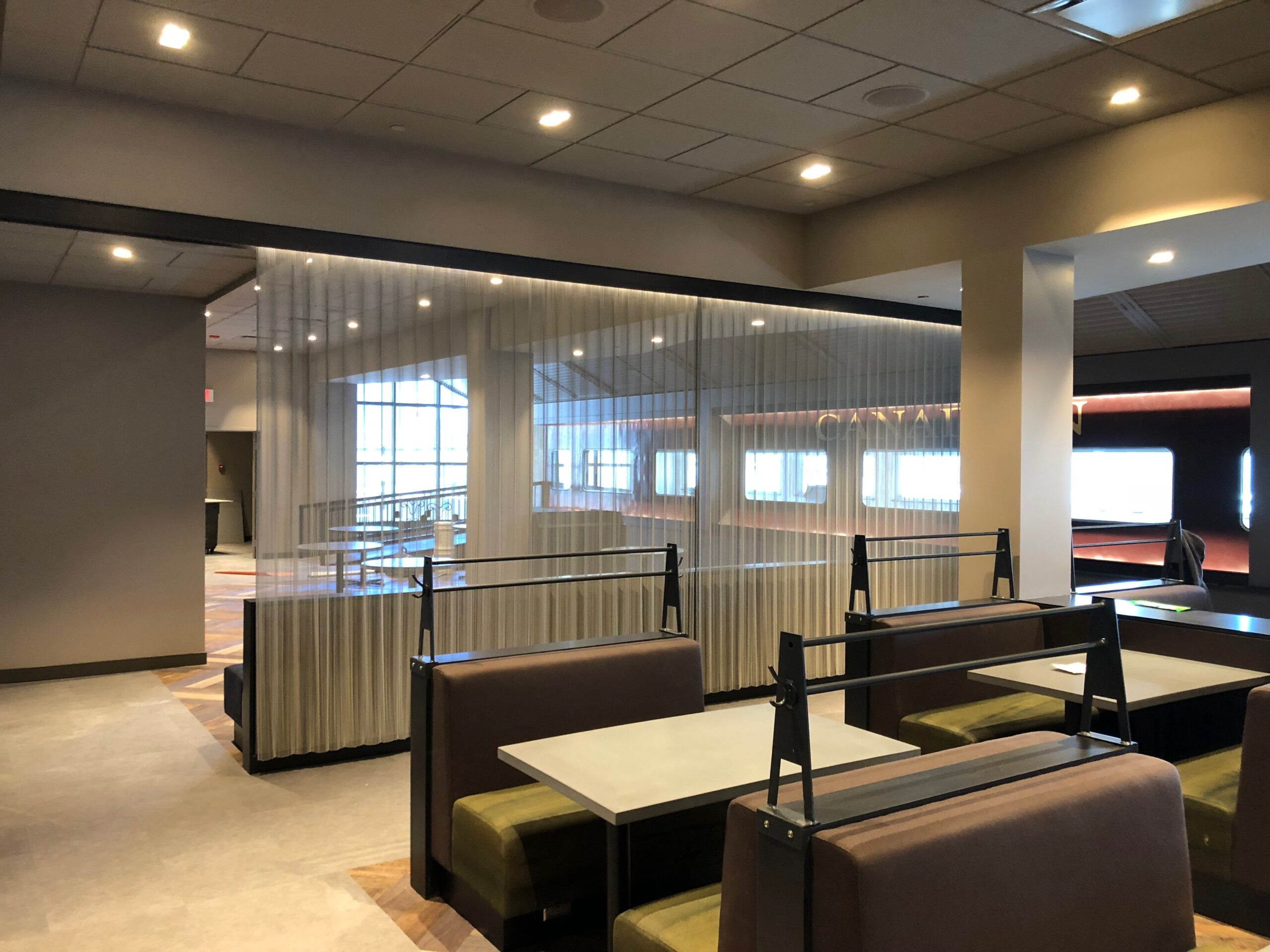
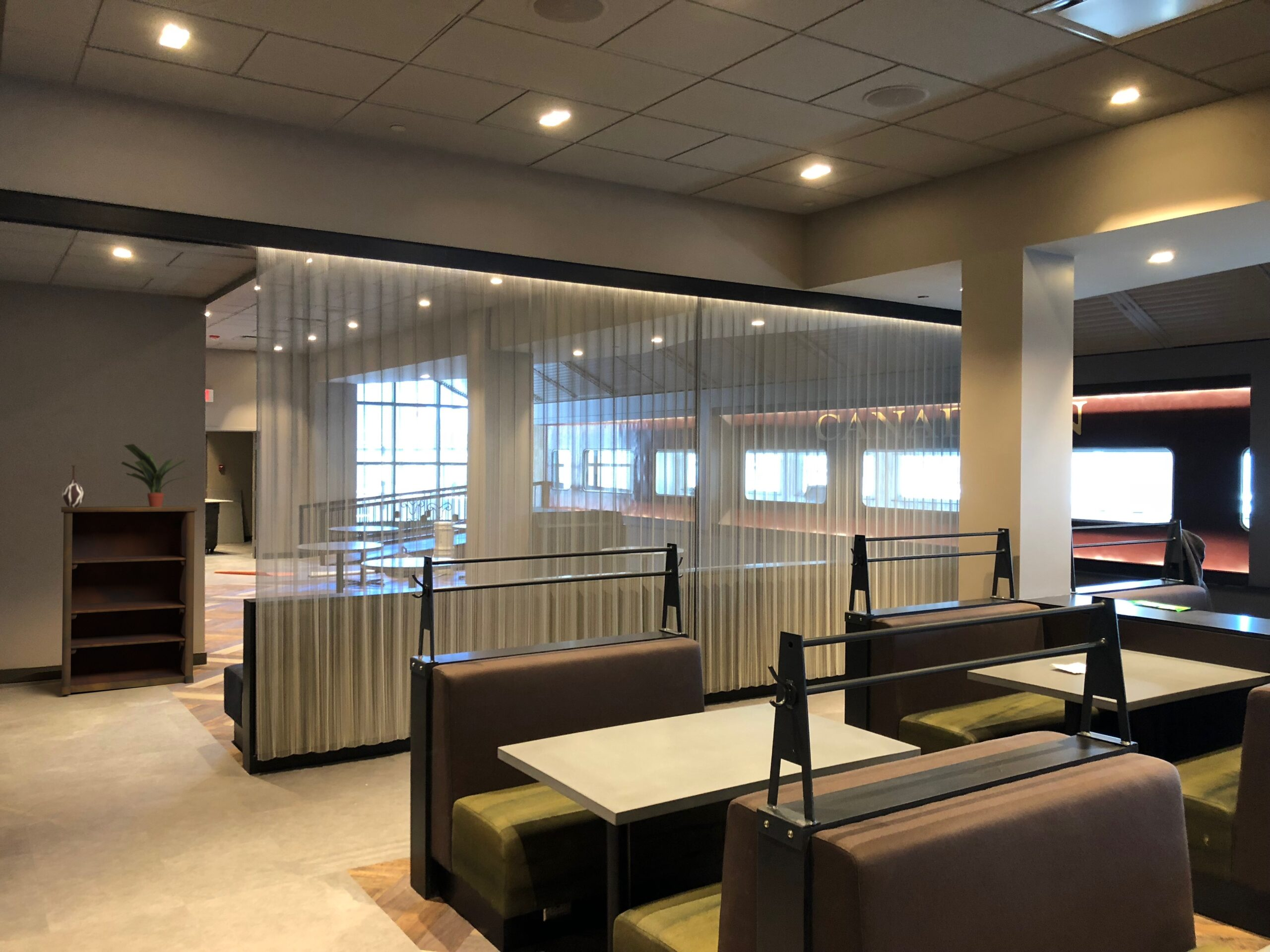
+ vase [62,465,85,508]
+ potted plant [121,443,189,507]
+ shelving unit [61,506,197,695]
